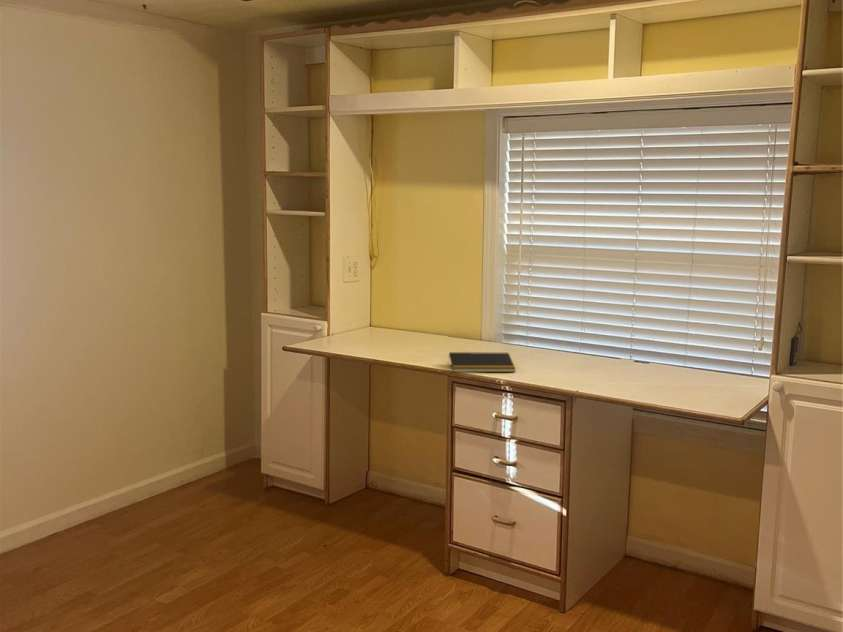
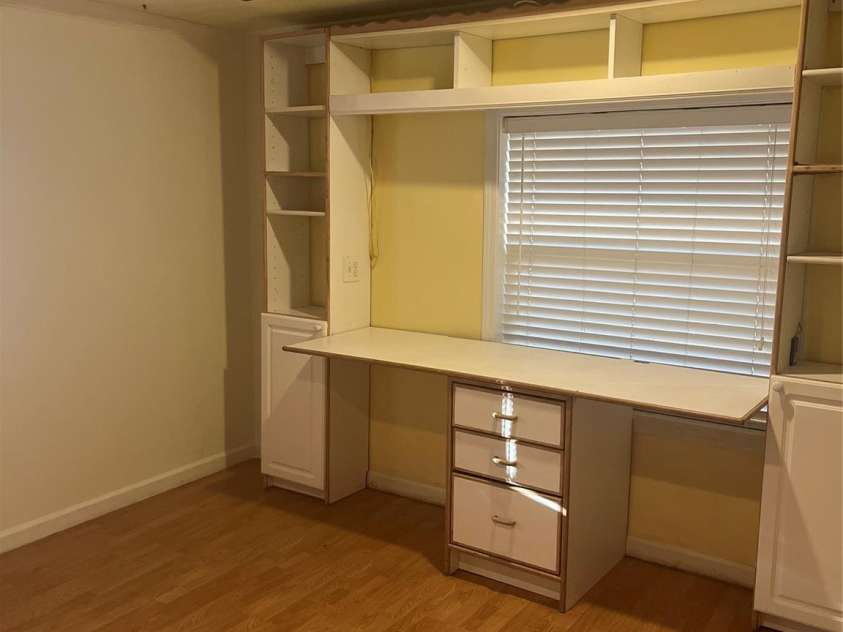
- notepad [446,351,517,373]
